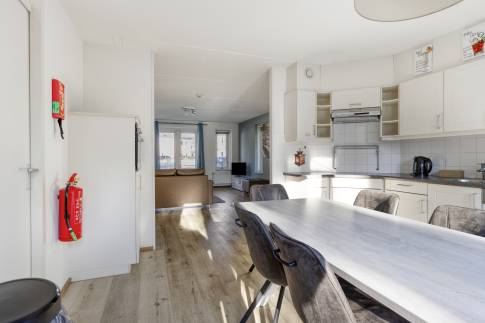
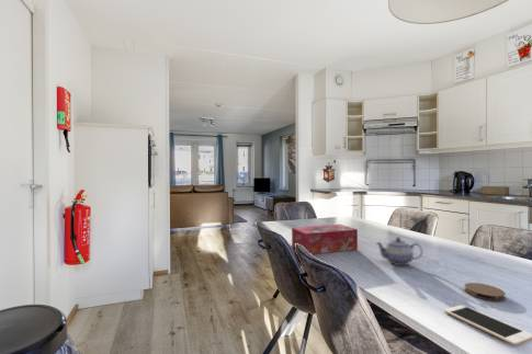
+ cell phone [443,304,532,346]
+ teapot [375,237,423,266]
+ tissue box [291,224,359,255]
+ coaster [464,282,507,301]
